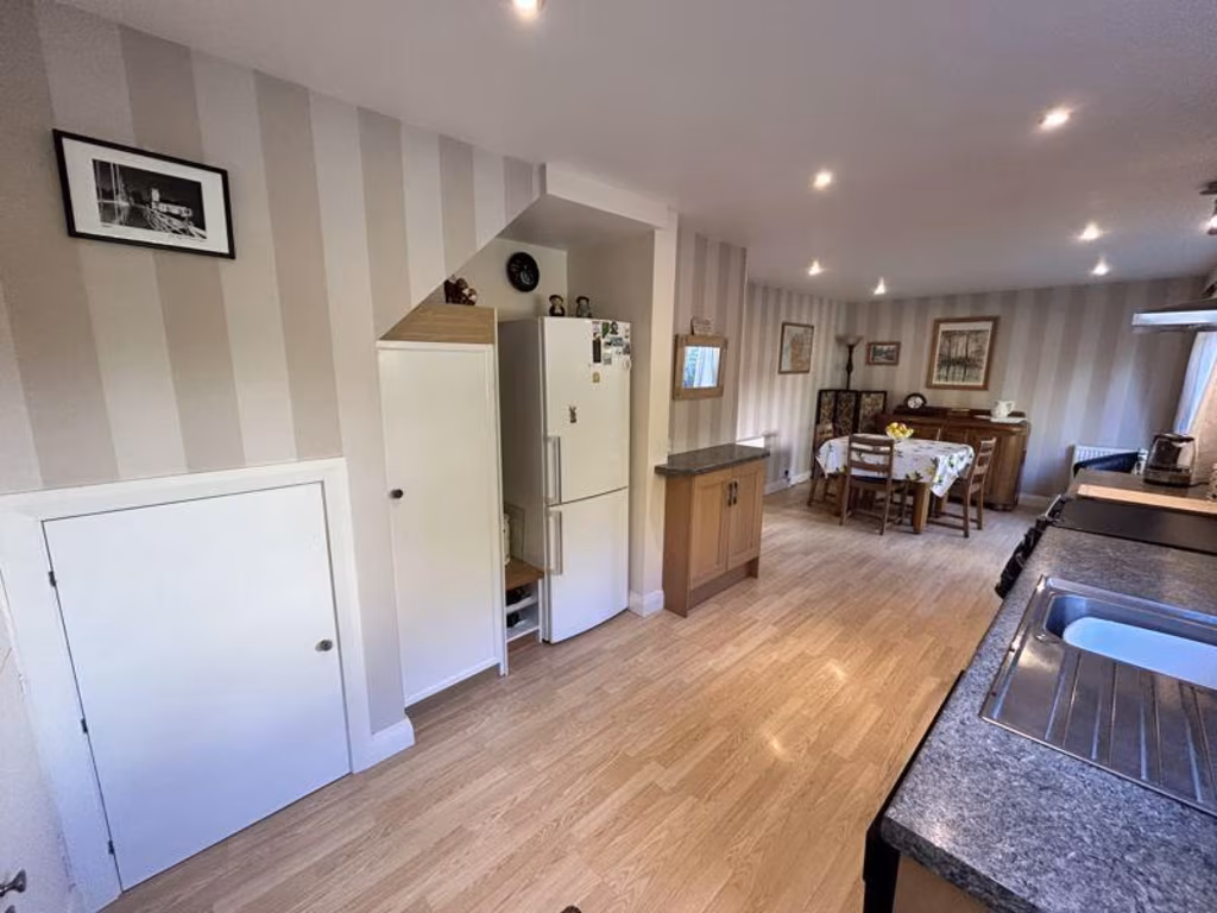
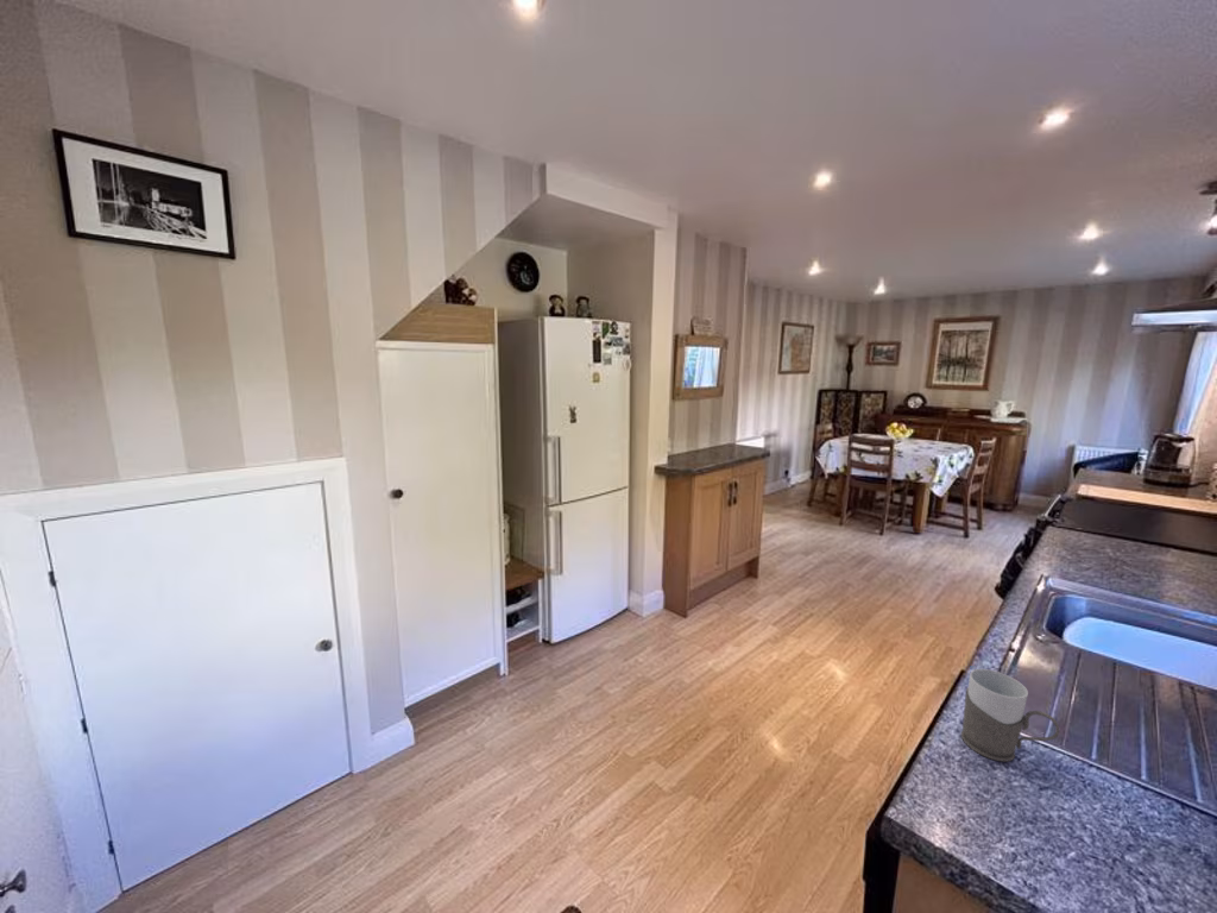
+ mug [960,668,1060,763]
